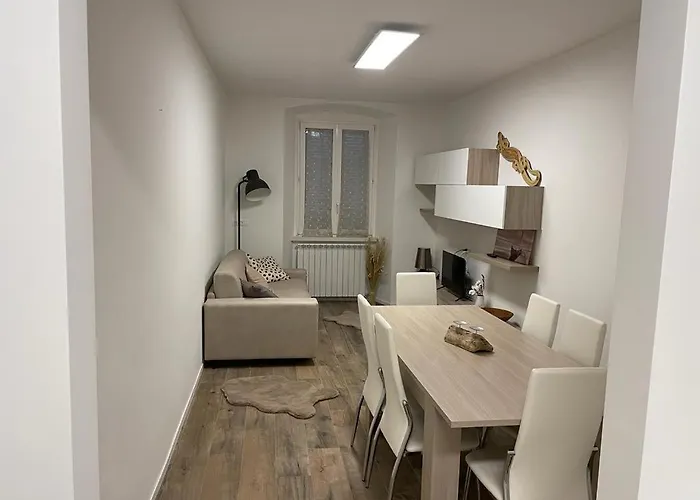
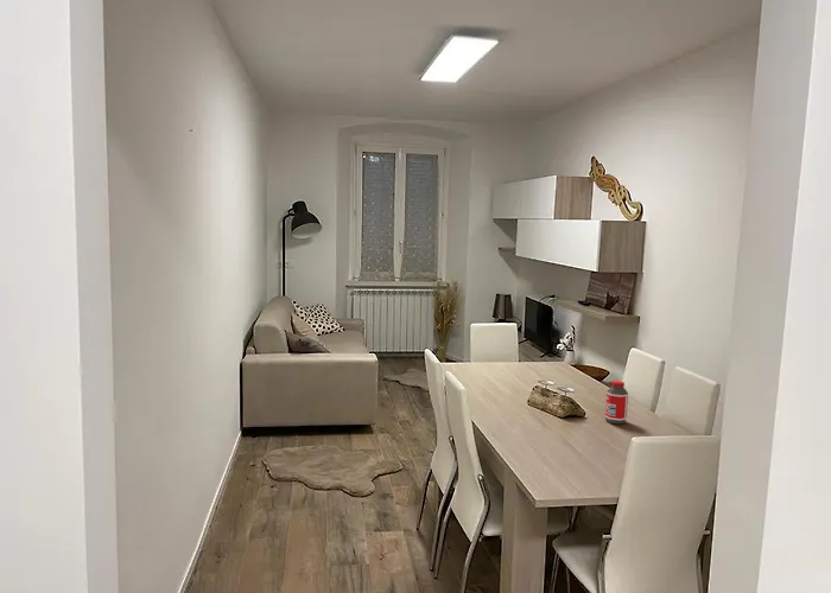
+ bottle [604,380,629,426]
